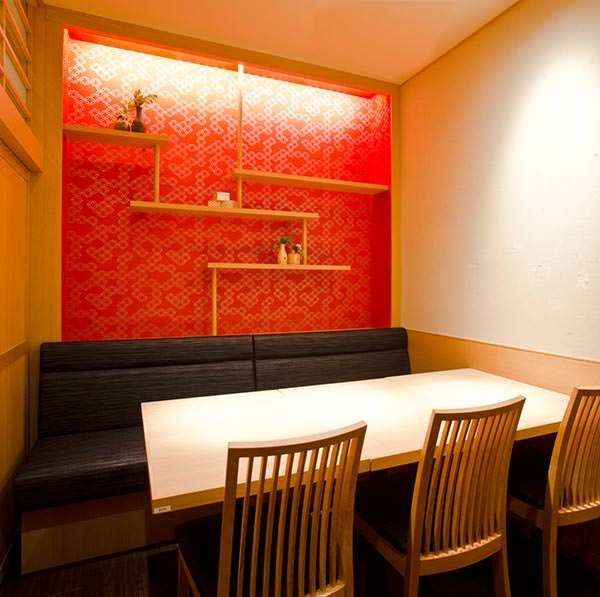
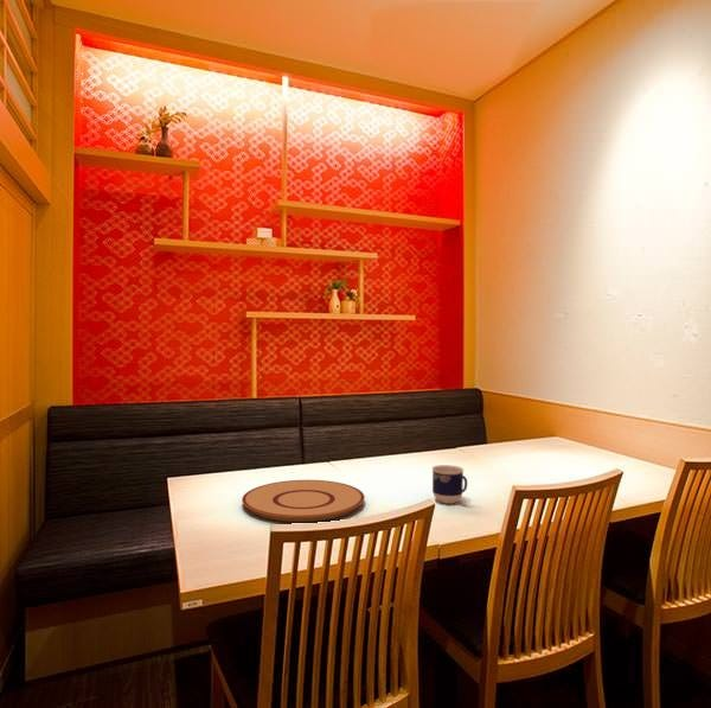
+ plate [241,479,366,523]
+ cup [431,464,468,505]
